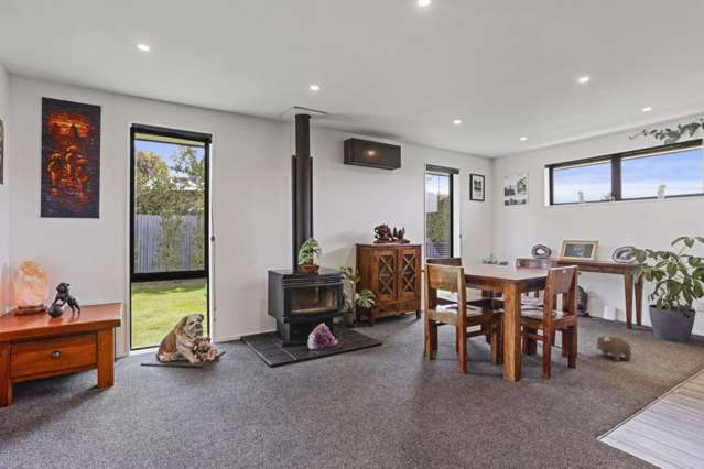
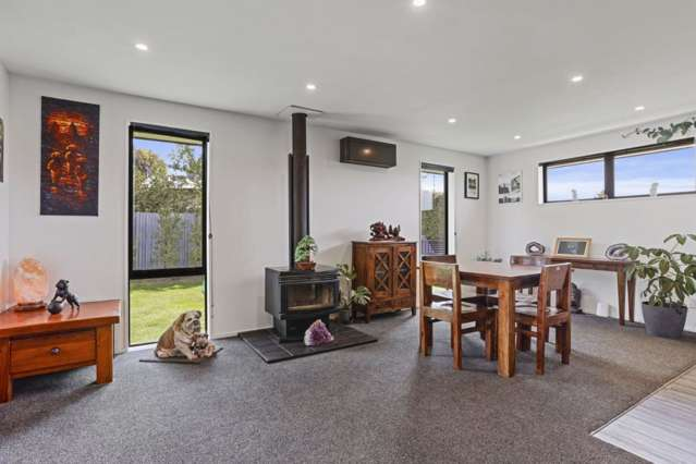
- plush toy [594,334,632,362]
